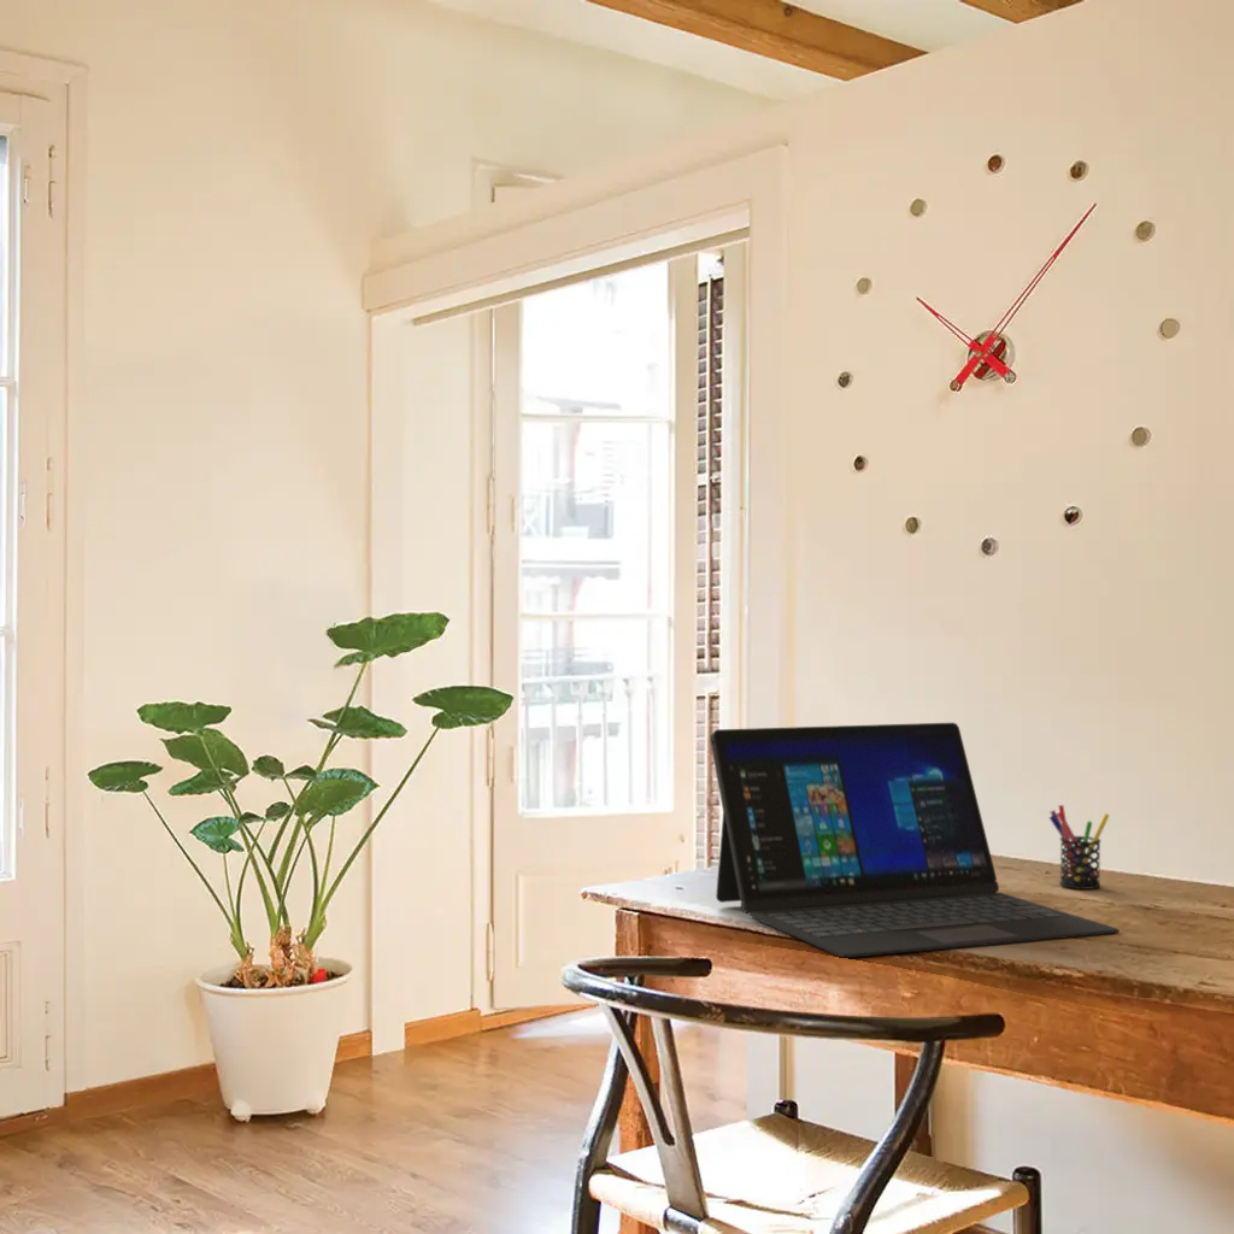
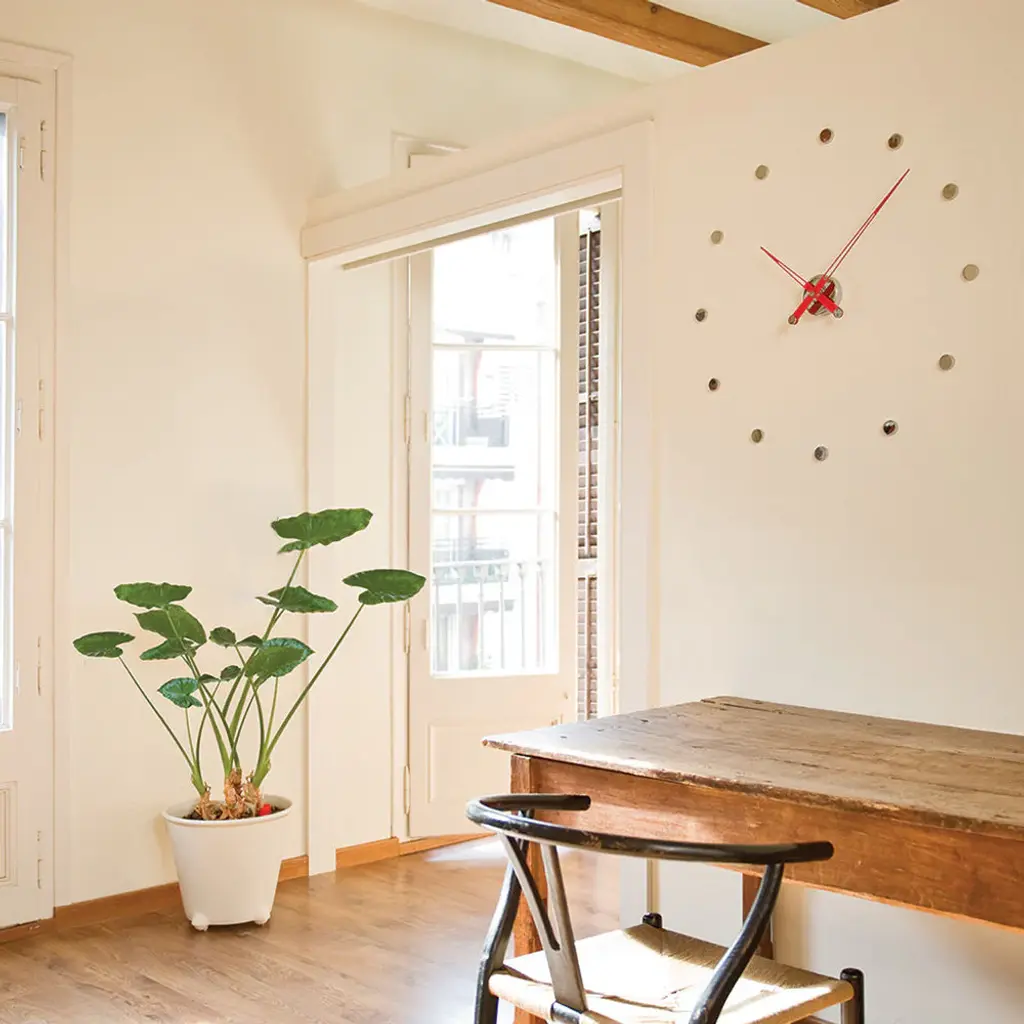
- laptop [709,722,1121,959]
- pen holder [1048,804,1110,891]
